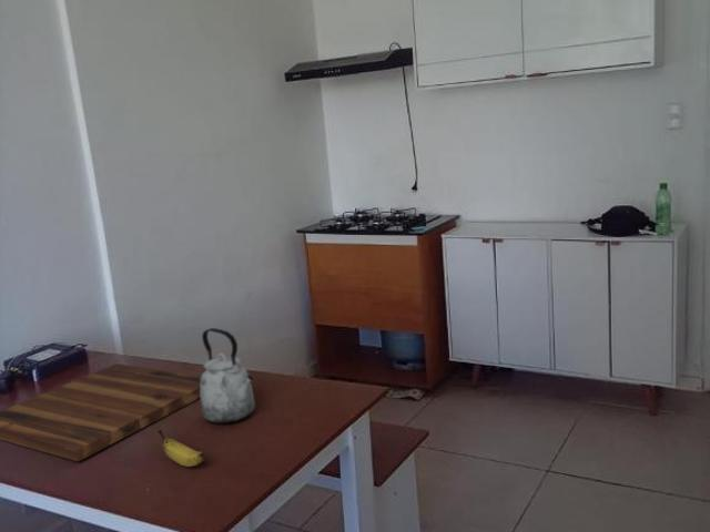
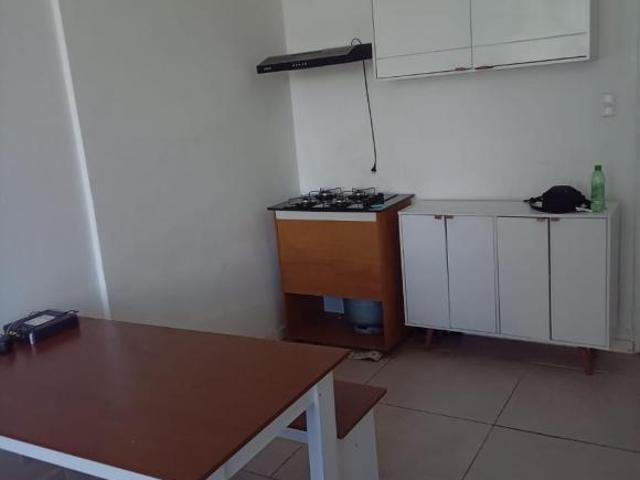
- banana [156,429,205,468]
- kettle [200,327,256,424]
- cutting board [0,362,202,463]
